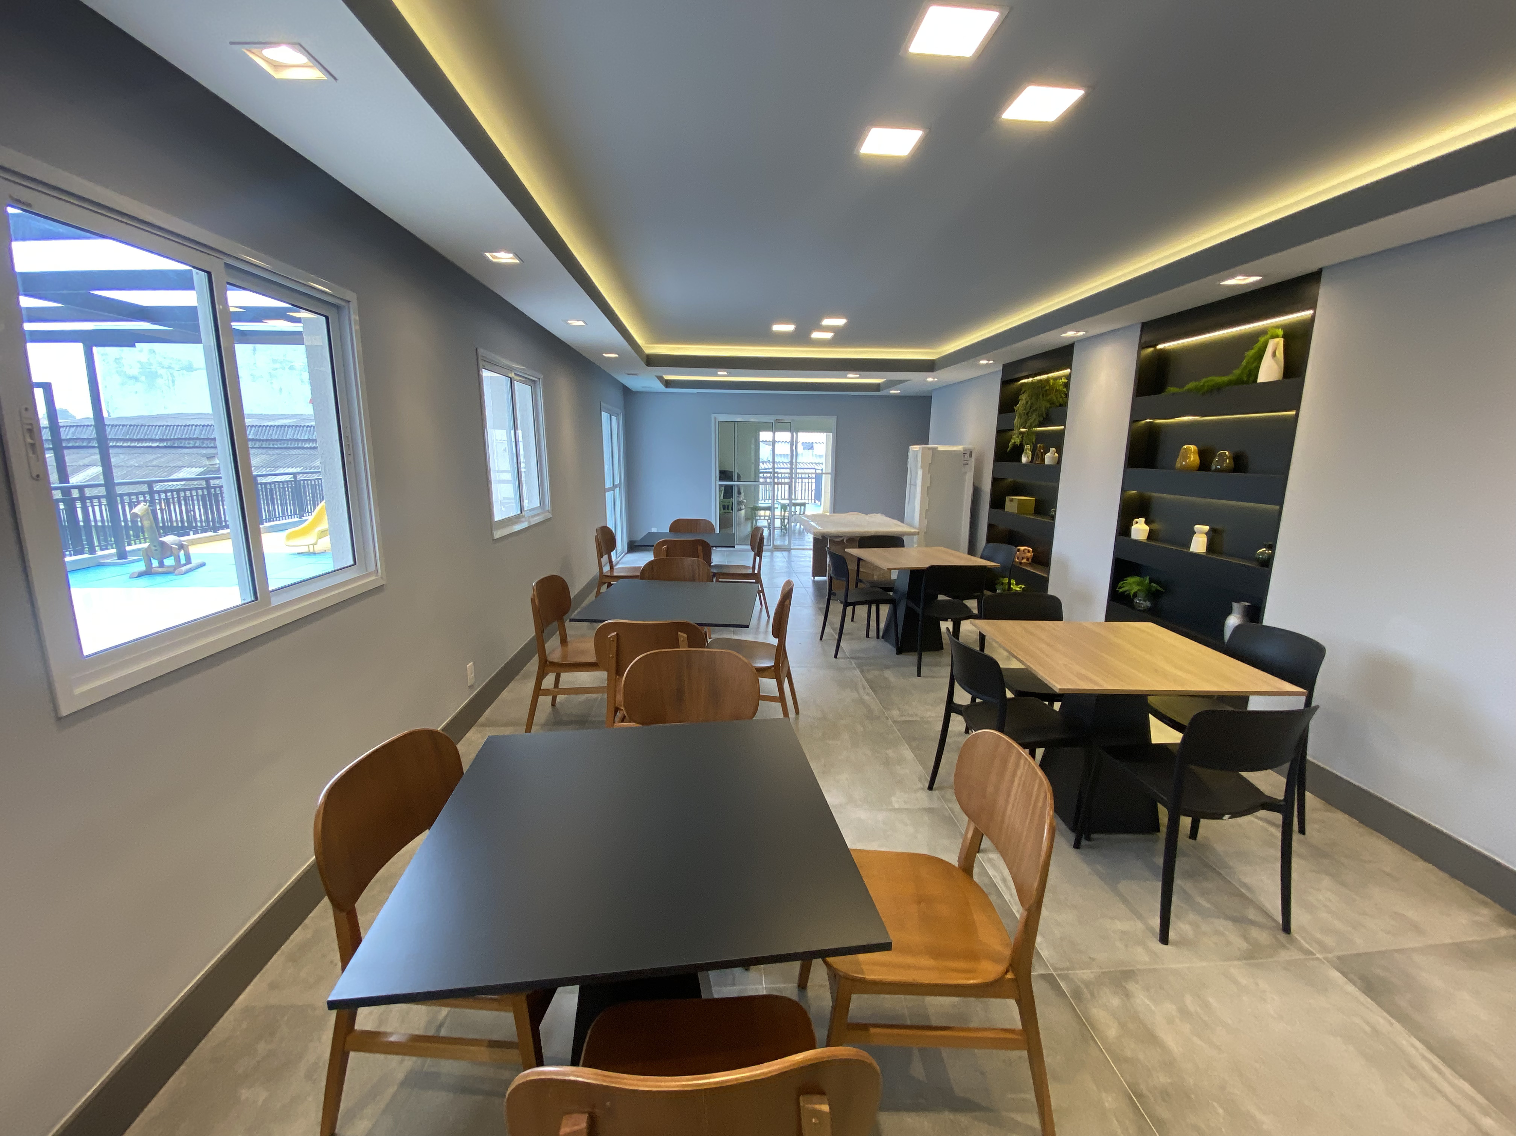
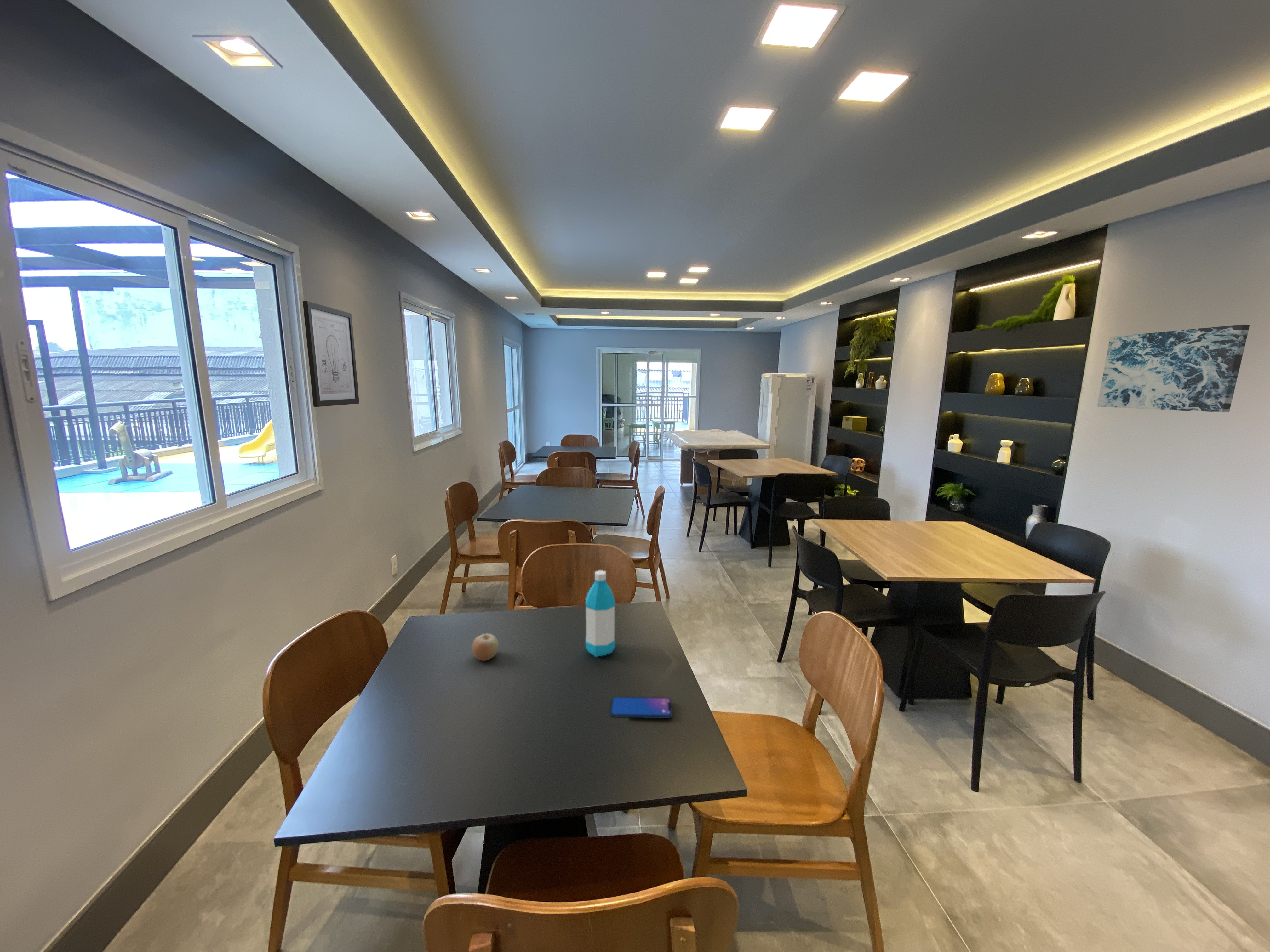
+ smartphone [610,696,672,719]
+ wall art [302,301,359,407]
+ wall art [1097,324,1250,413]
+ fruit [472,631,499,661]
+ water bottle [585,570,616,657]
